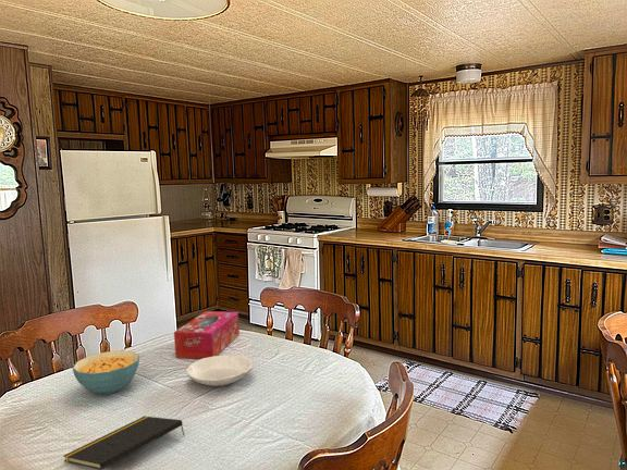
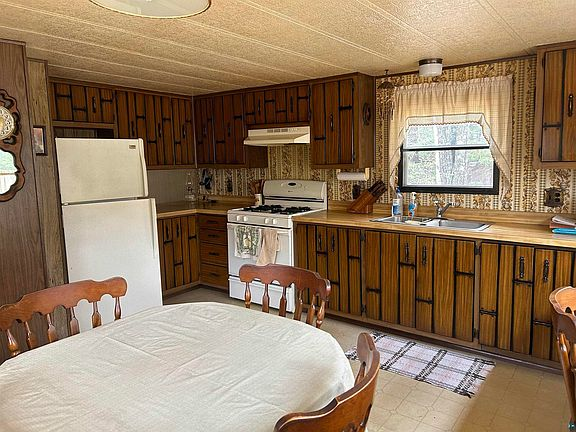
- bowl [185,354,254,387]
- notepad [62,416,185,470]
- cereal bowl [72,349,140,395]
- tissue box [173,310,241,360]
